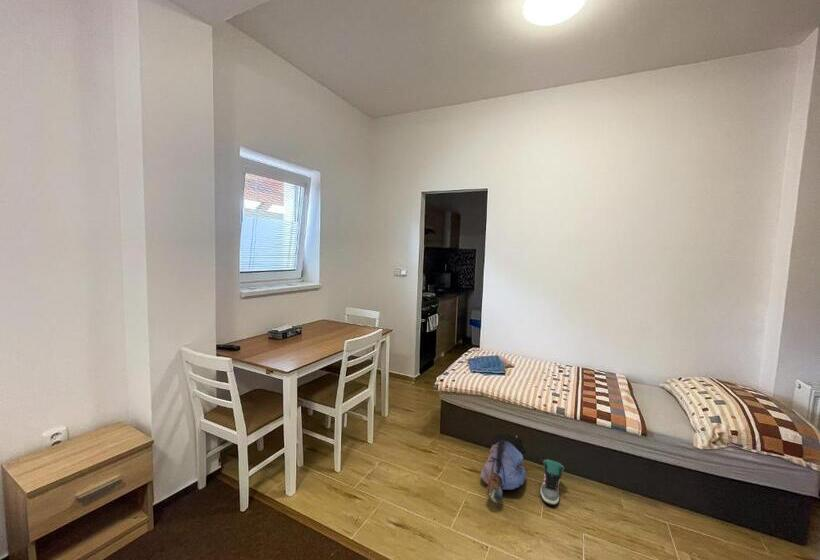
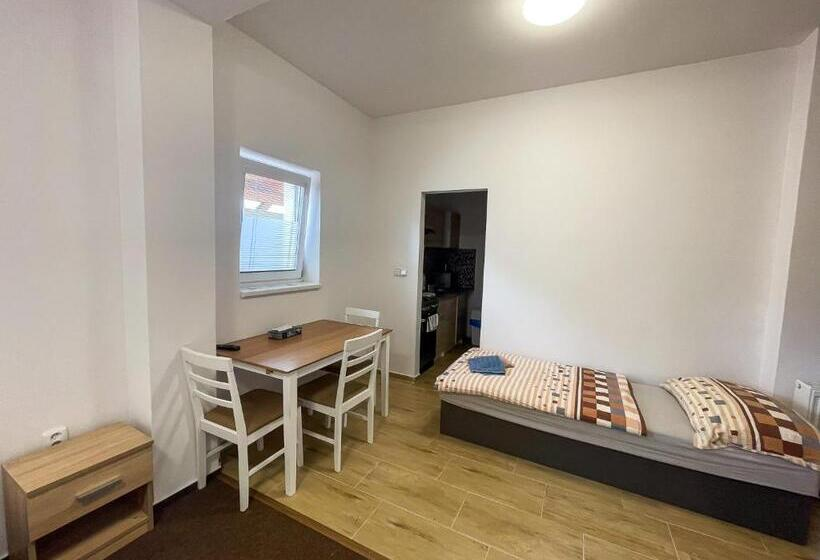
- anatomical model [479,433,532,504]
- sneaker [539,459,565,506]
